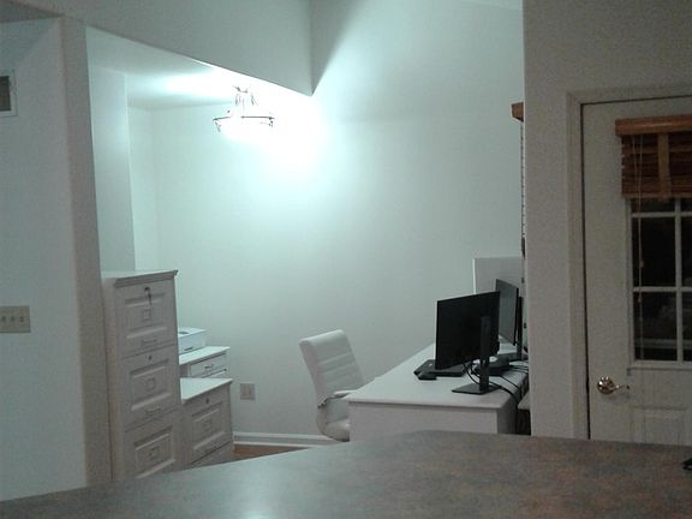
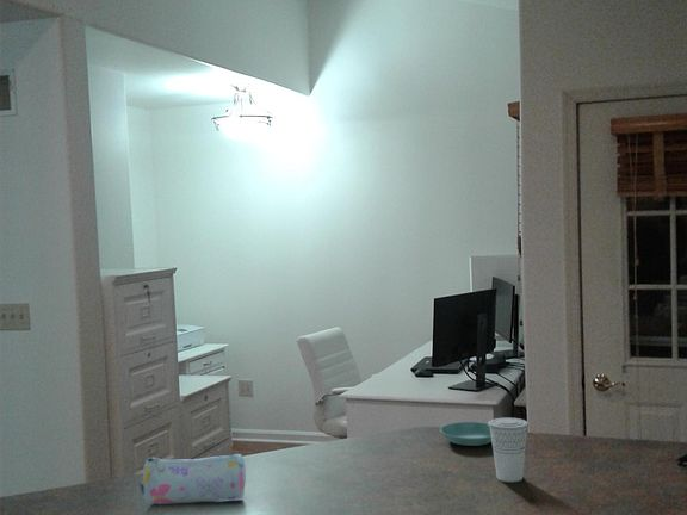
+ pencil case [138,453,247,505]
+ saucer [439,421,493,447]
+ cup [488,417,530,483]
